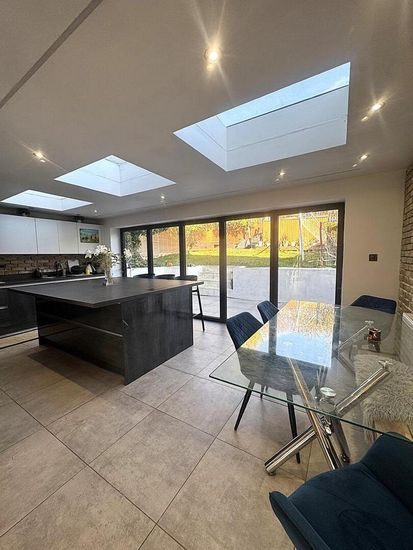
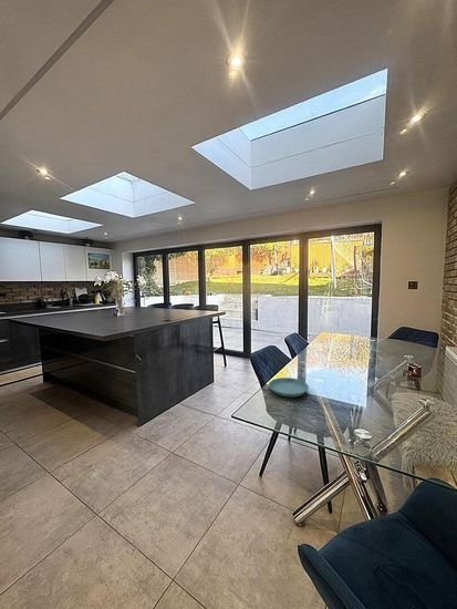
+ saucer [268,376,310,398]
